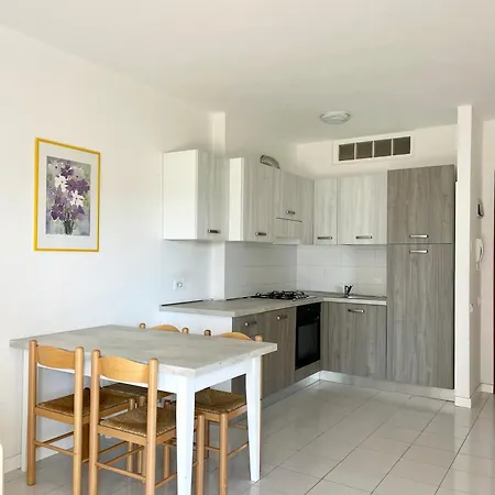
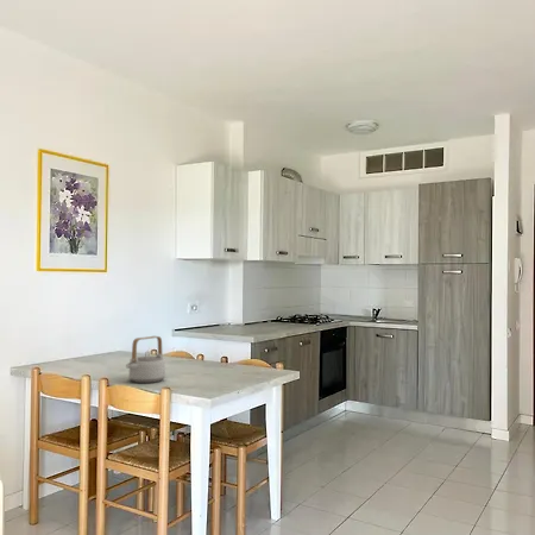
+ teapot [125,335,166,384]
